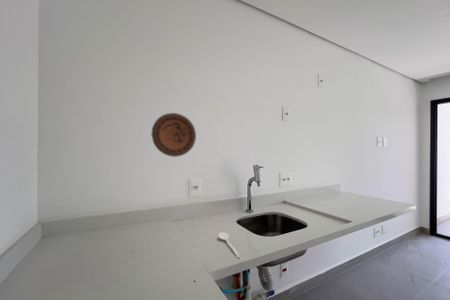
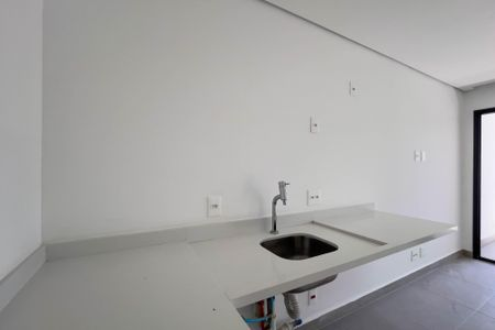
- decorative plate [150,112,197,158]
- stirrer [218,231,241,259]
